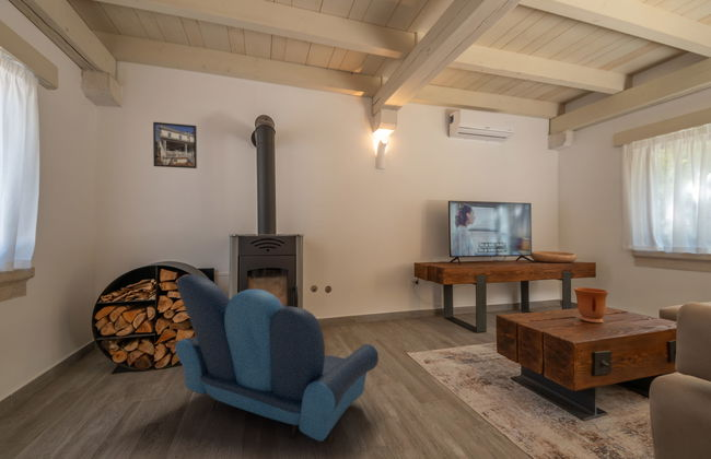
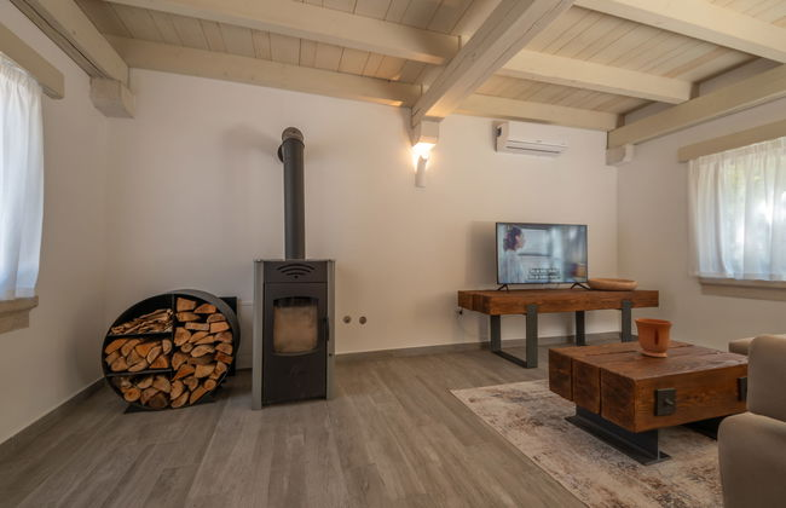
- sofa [174,274,380,443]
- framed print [152,121,198,169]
